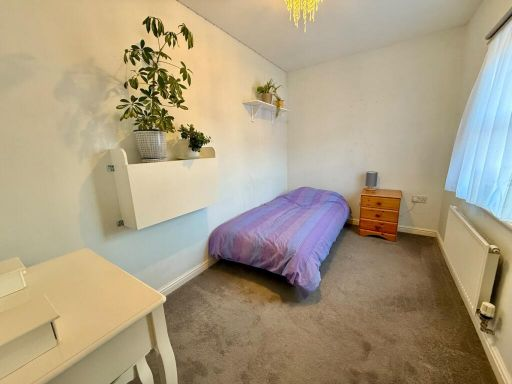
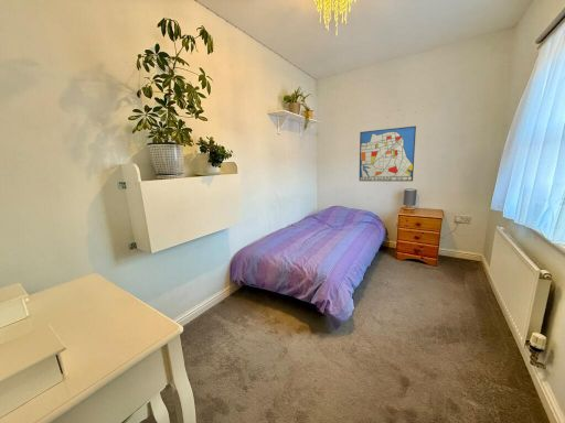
+ wall art [359,124,417,182]
